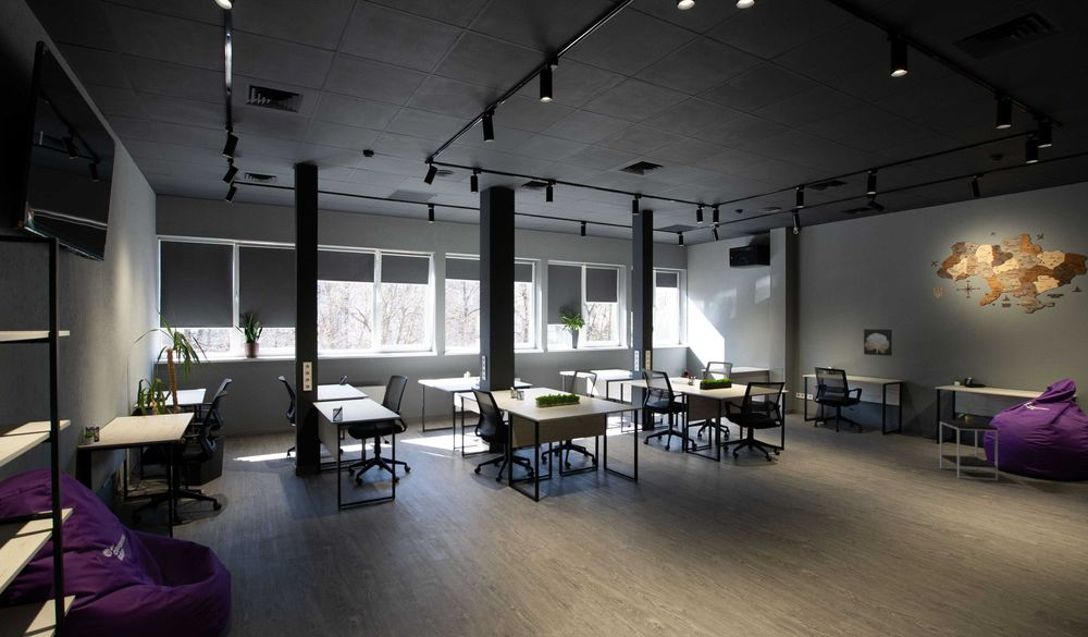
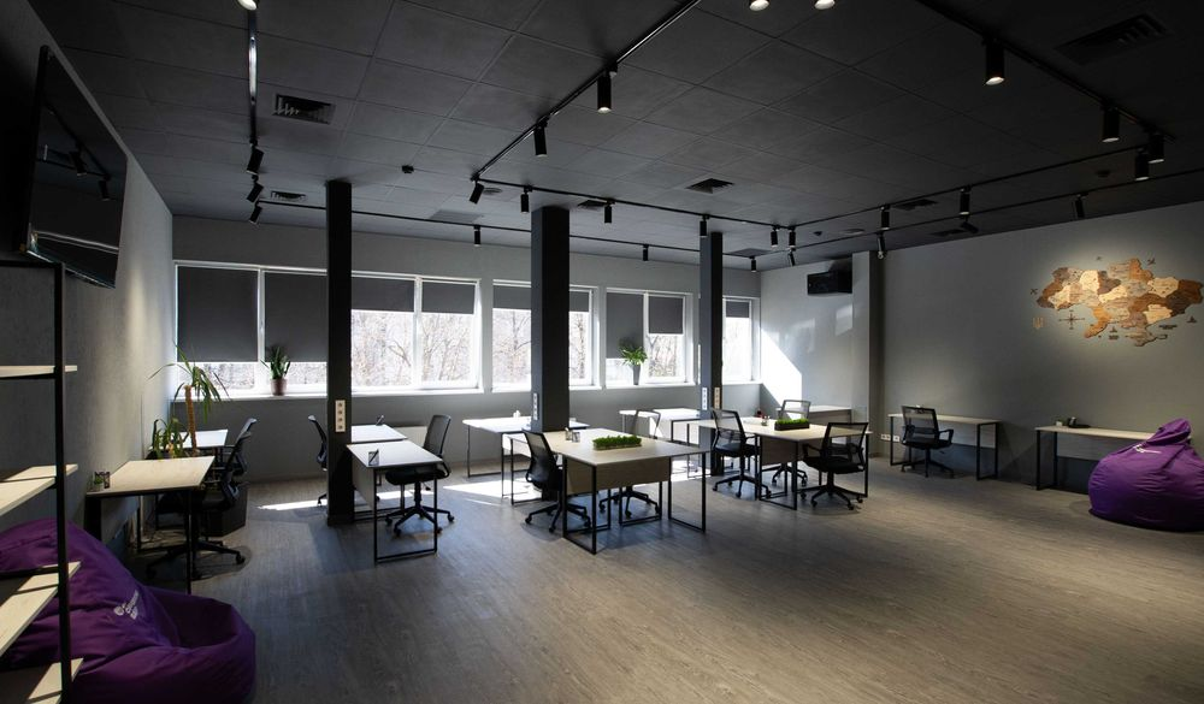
- wall art [863,328,893,357]
- side table [939,418,999,481]
- potted plant [957,401,984,424]
